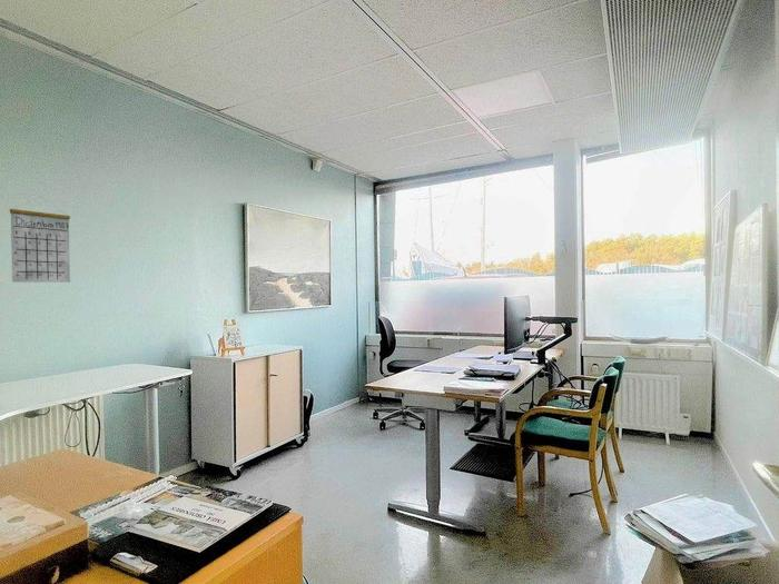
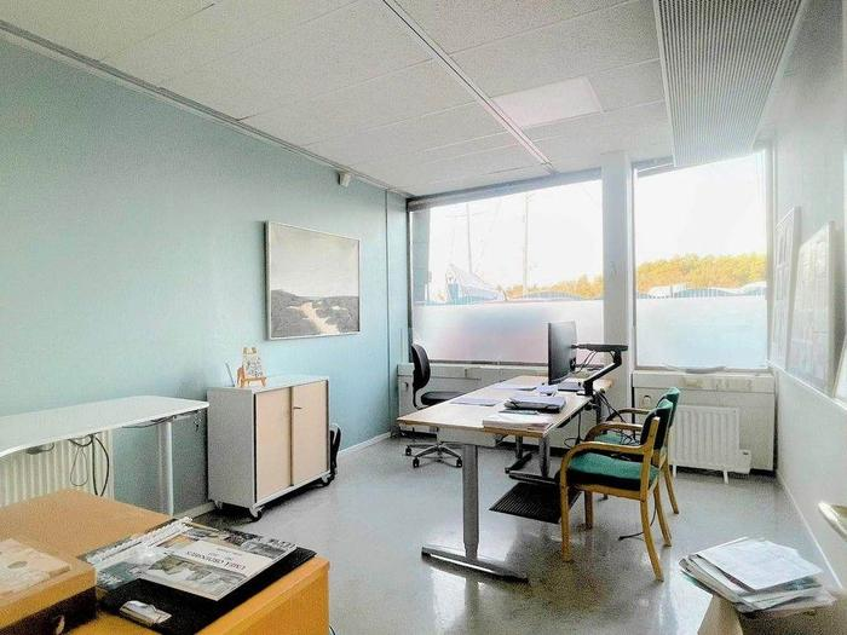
- calendar [9,195,71,284]
